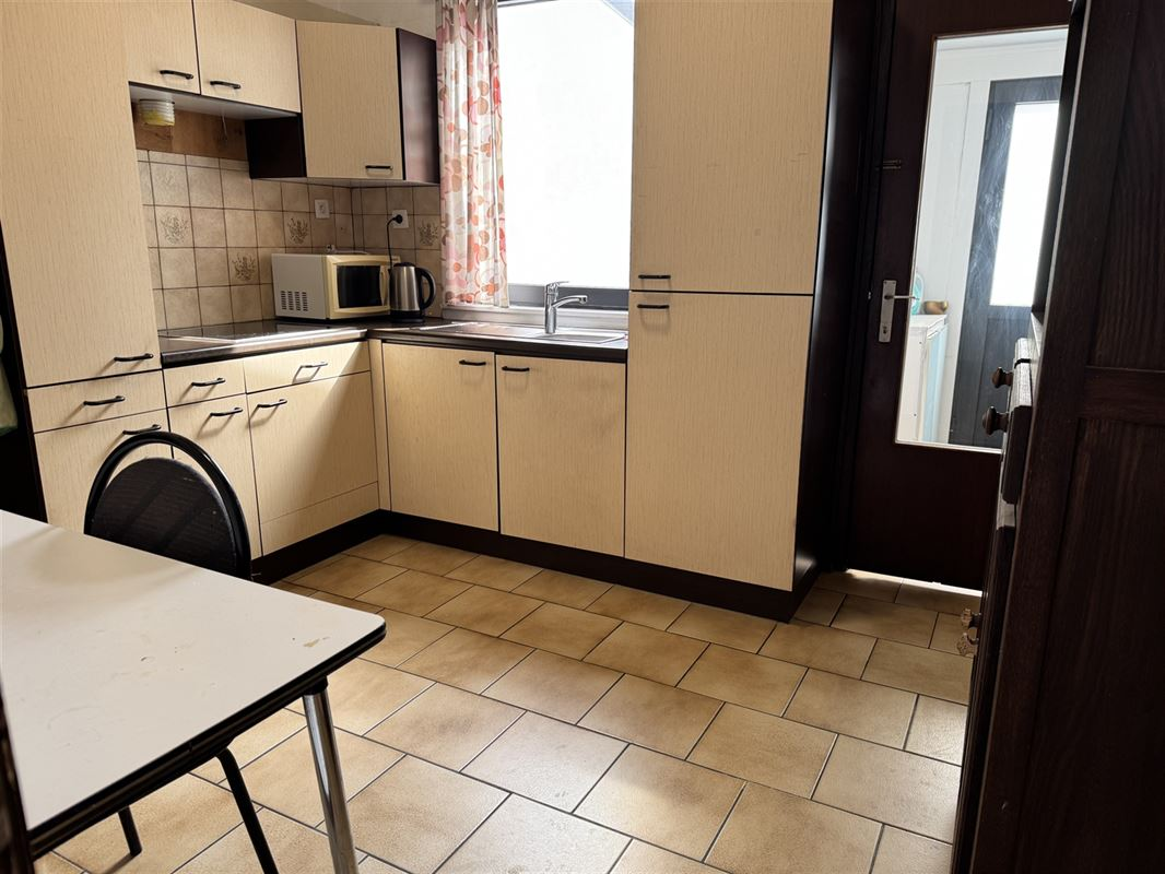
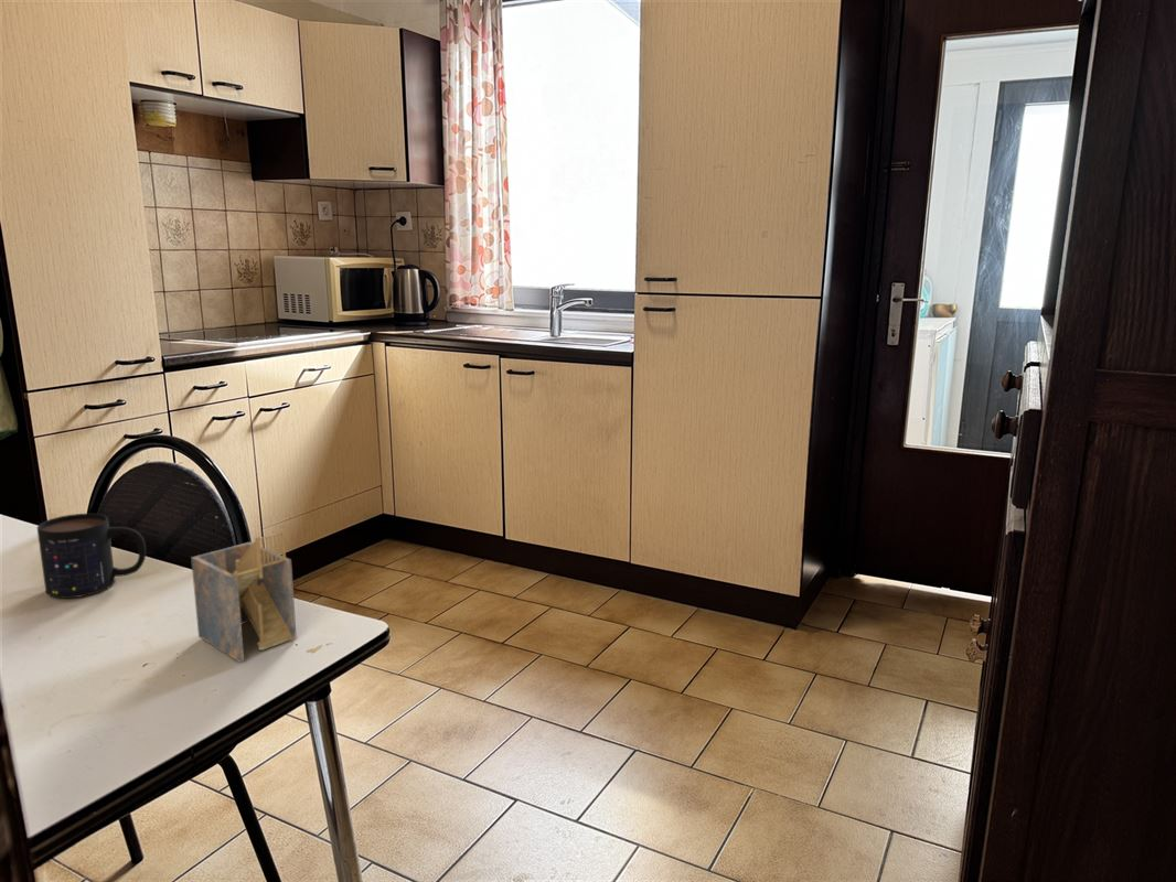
+ napkin holder [190,529,298,663]
+ mug [36,513,147,599]
